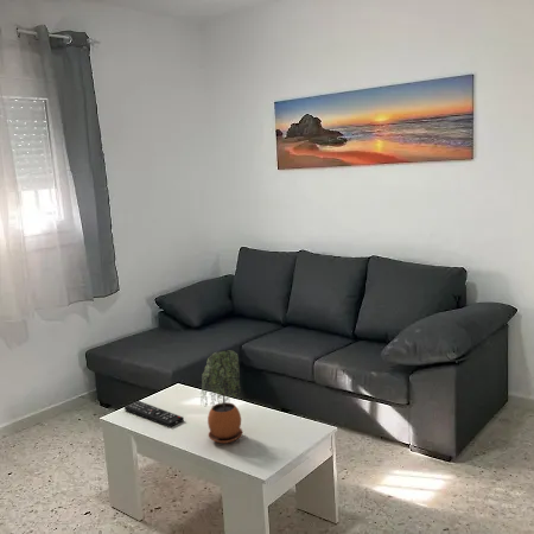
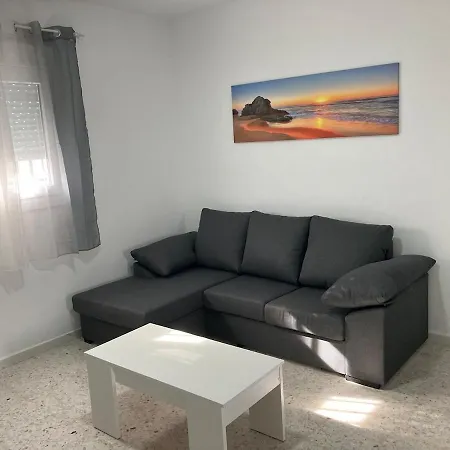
- remote control [123,400,185,428]
- potted plant [199,349,243,444]
